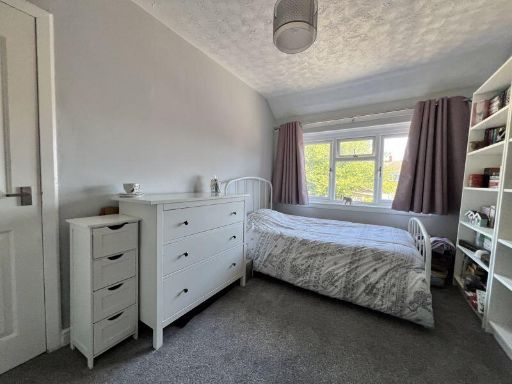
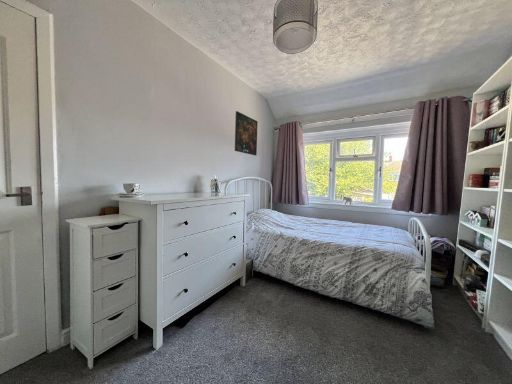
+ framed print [234,110,259,156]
